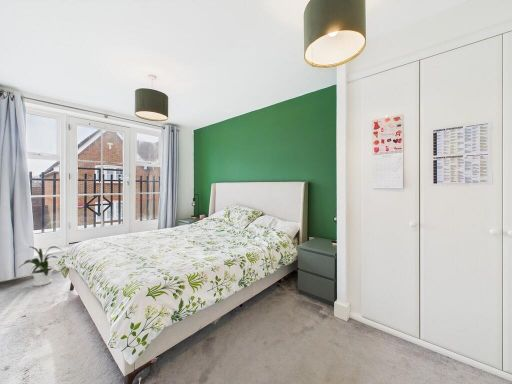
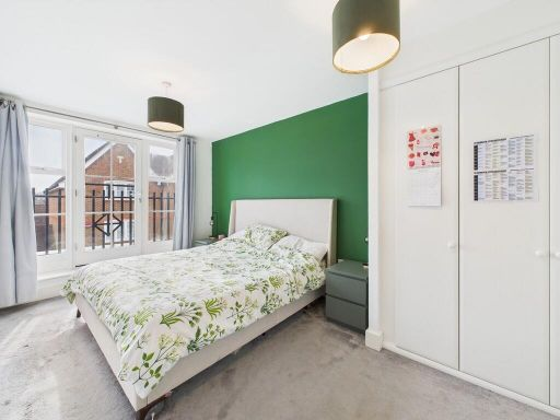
- house plant [19,245,62,287]
